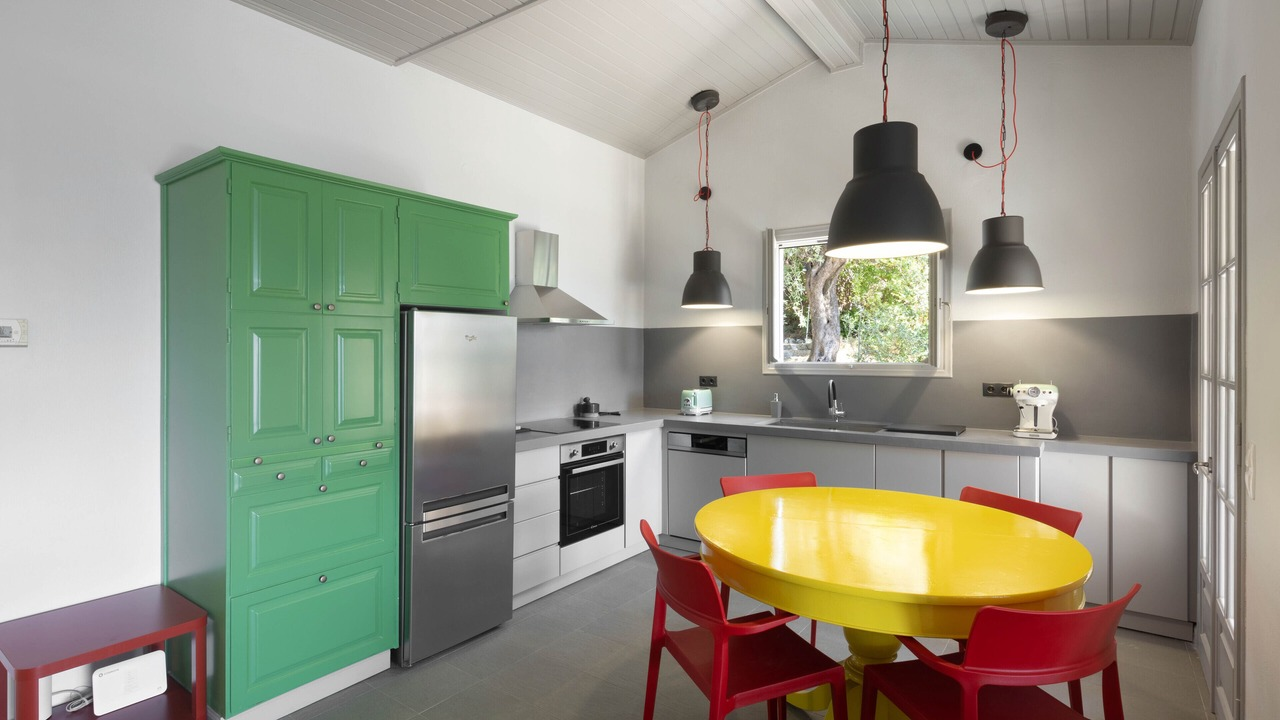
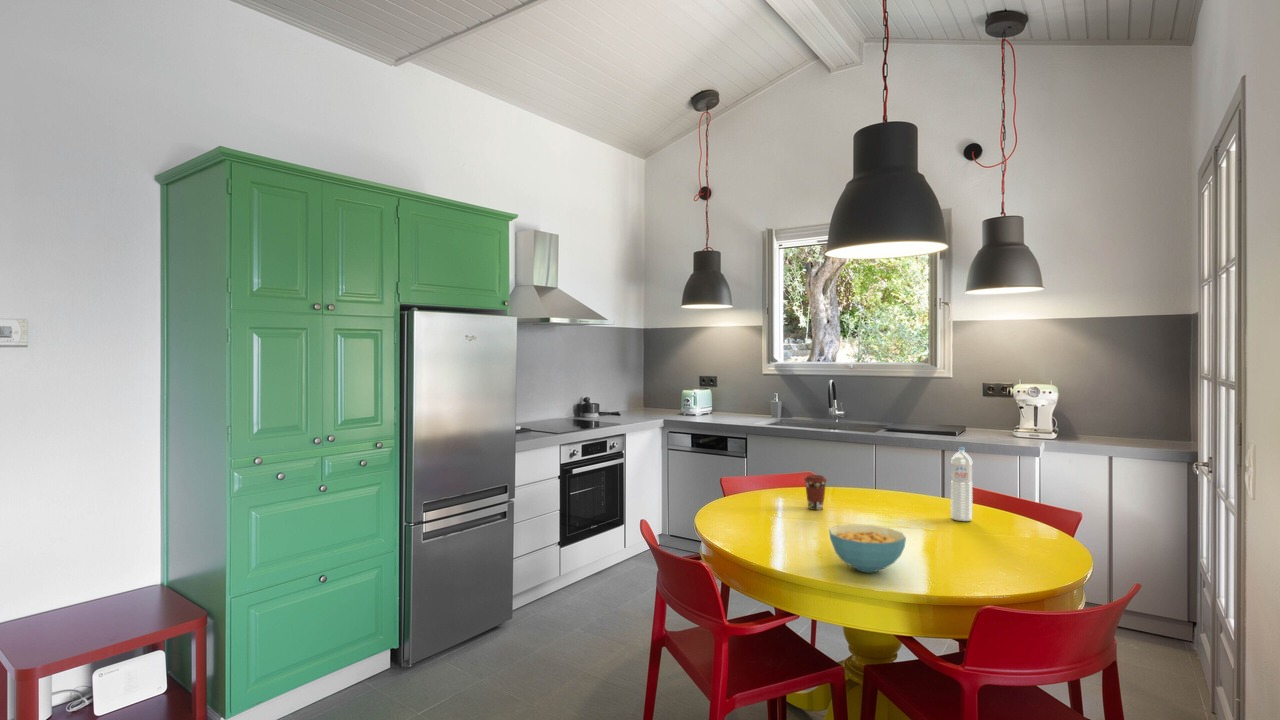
+ water bottle [950,446,974,522]
+ coffee cup [803,474,828,511]
+ cereal bowl [828,523,907,573]
